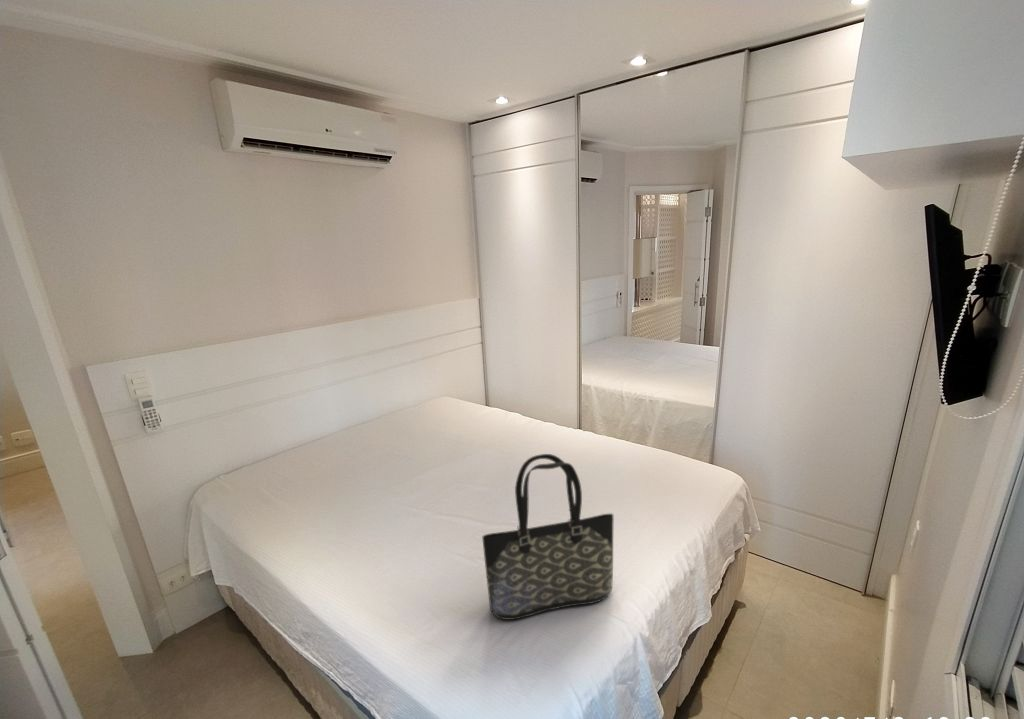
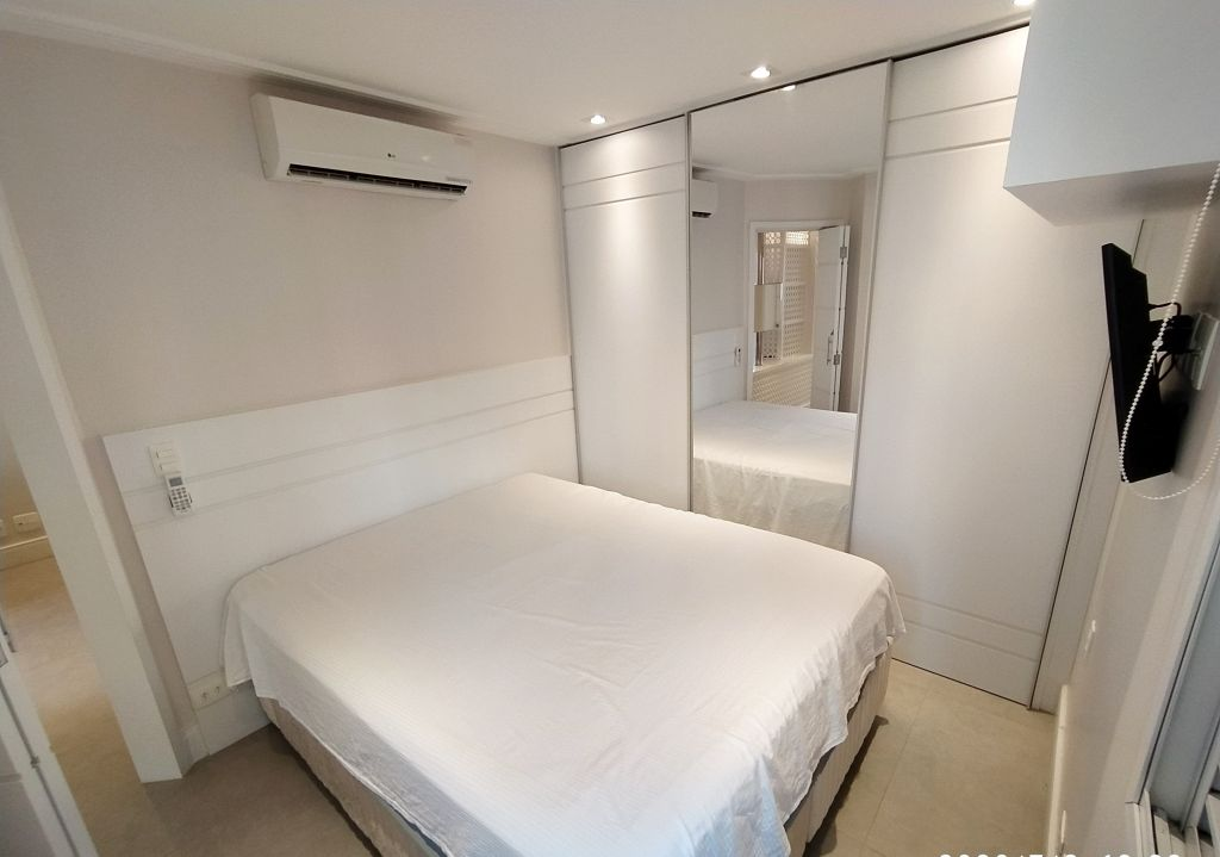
- tote bag [481,453,614,621]
